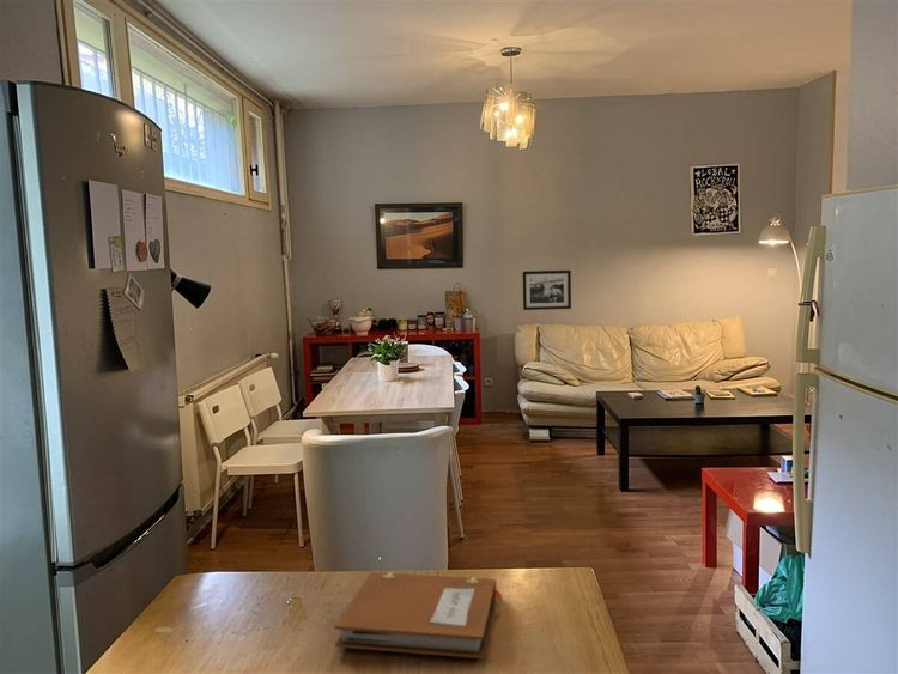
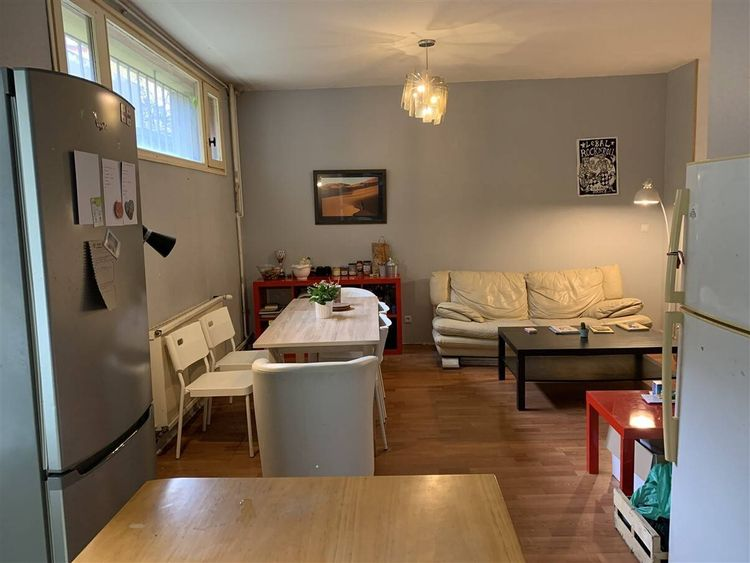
- notebook [333,571,504,660]
- picture frame [522,269,572,311]
